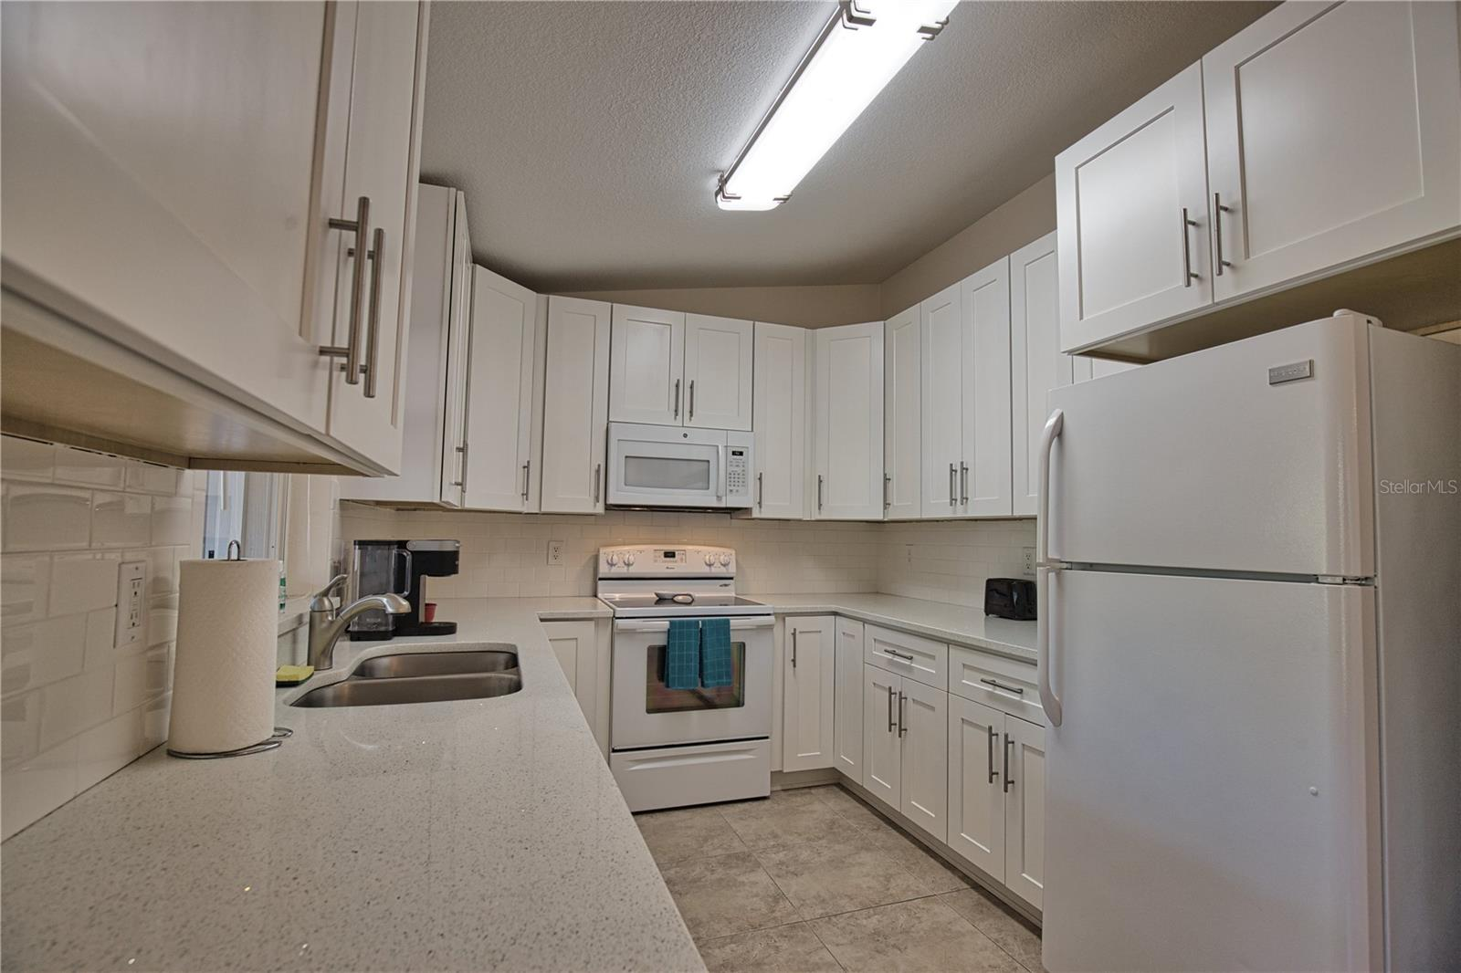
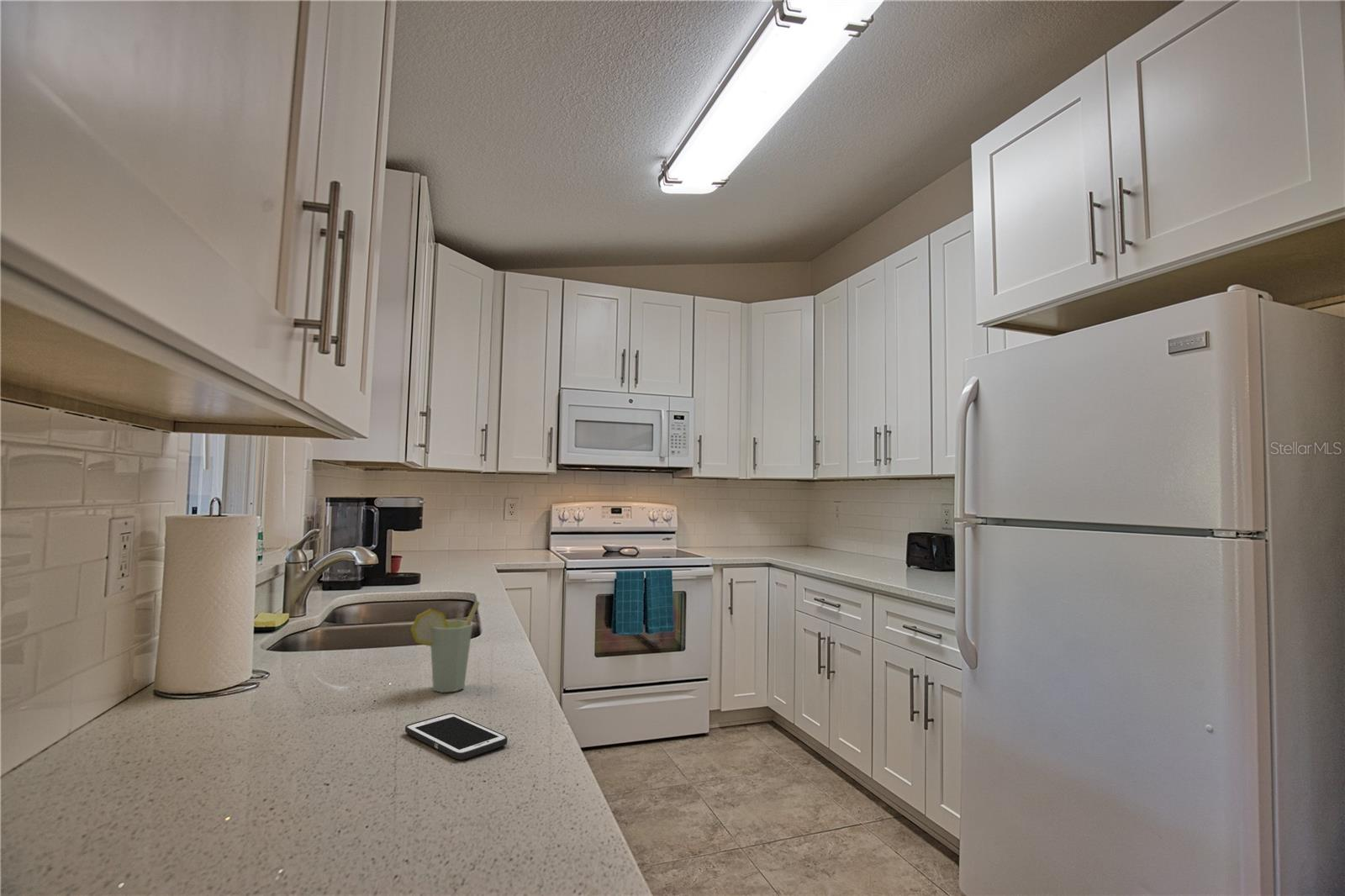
+ cell phone [404,712,509,761]
+ cup [410,600,481,693]
